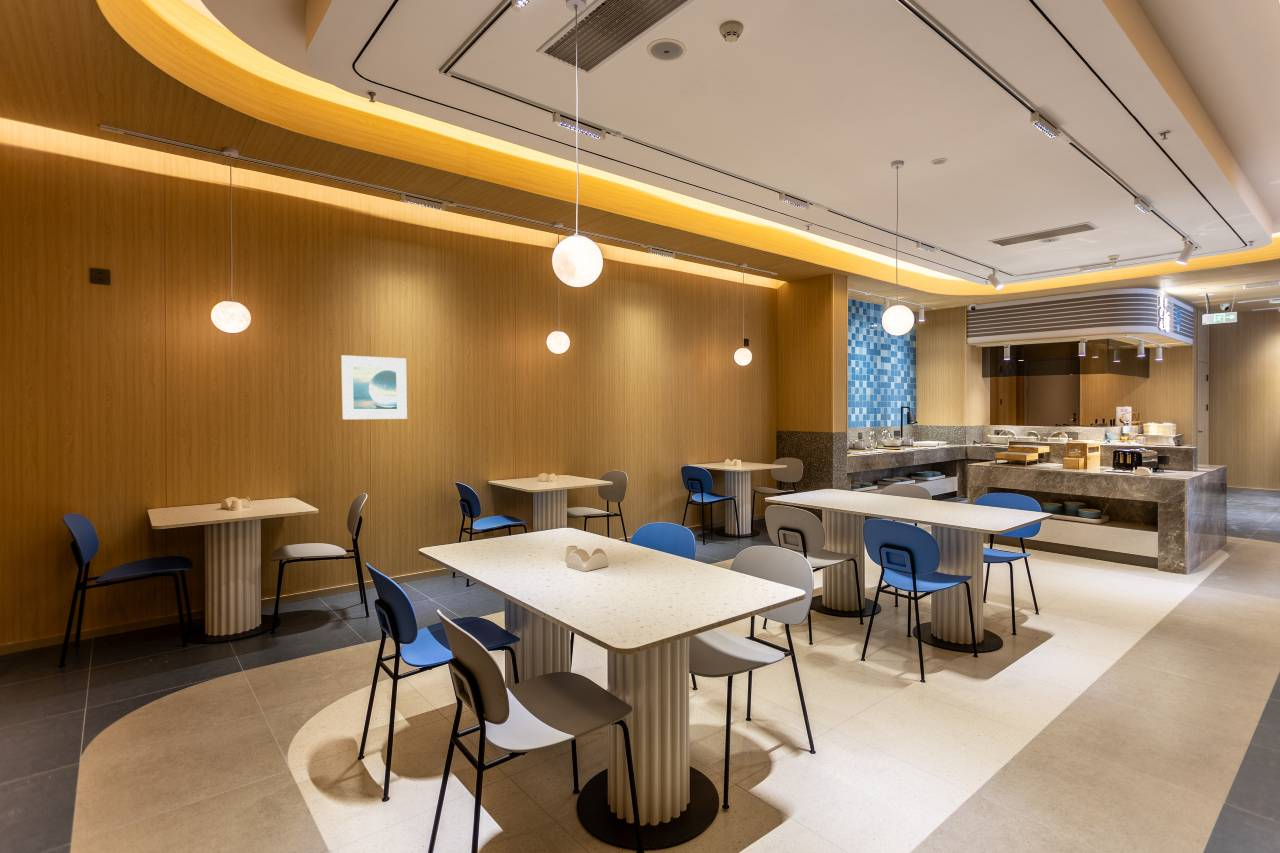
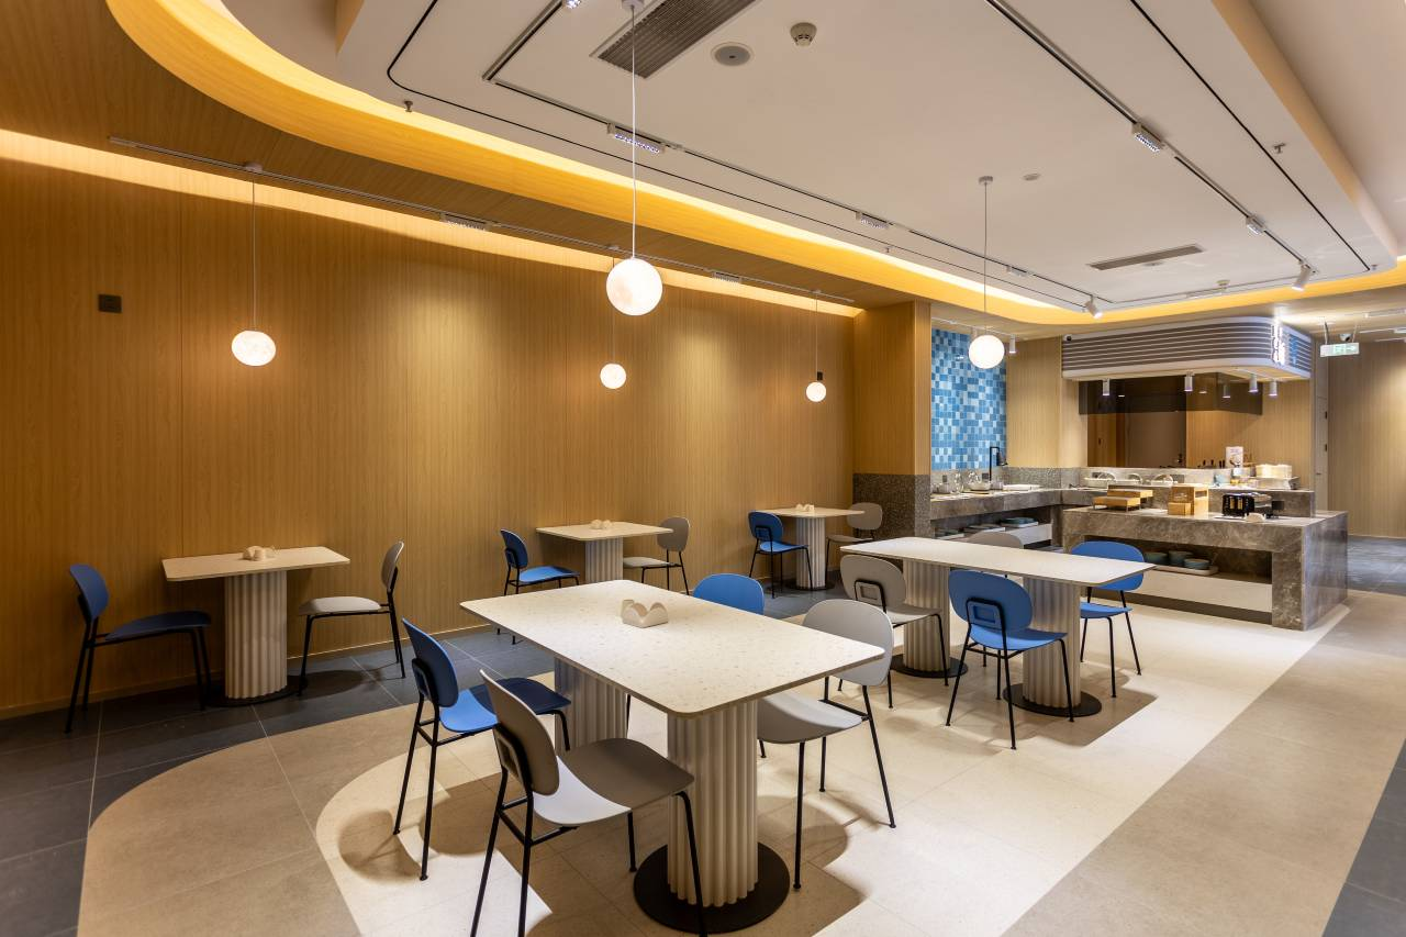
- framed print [340,354,408,420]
